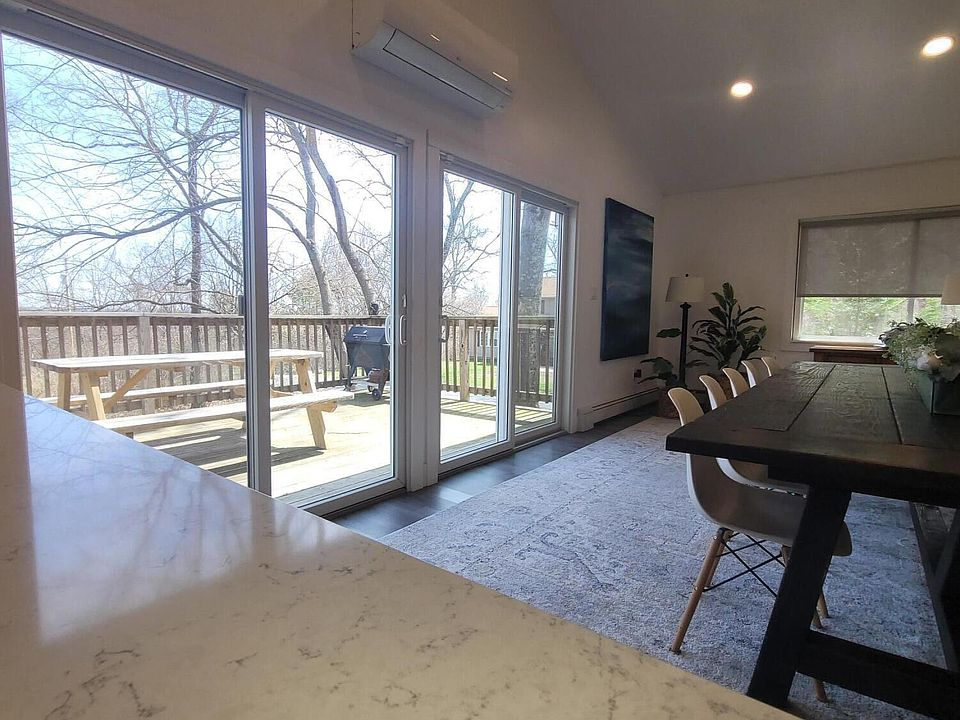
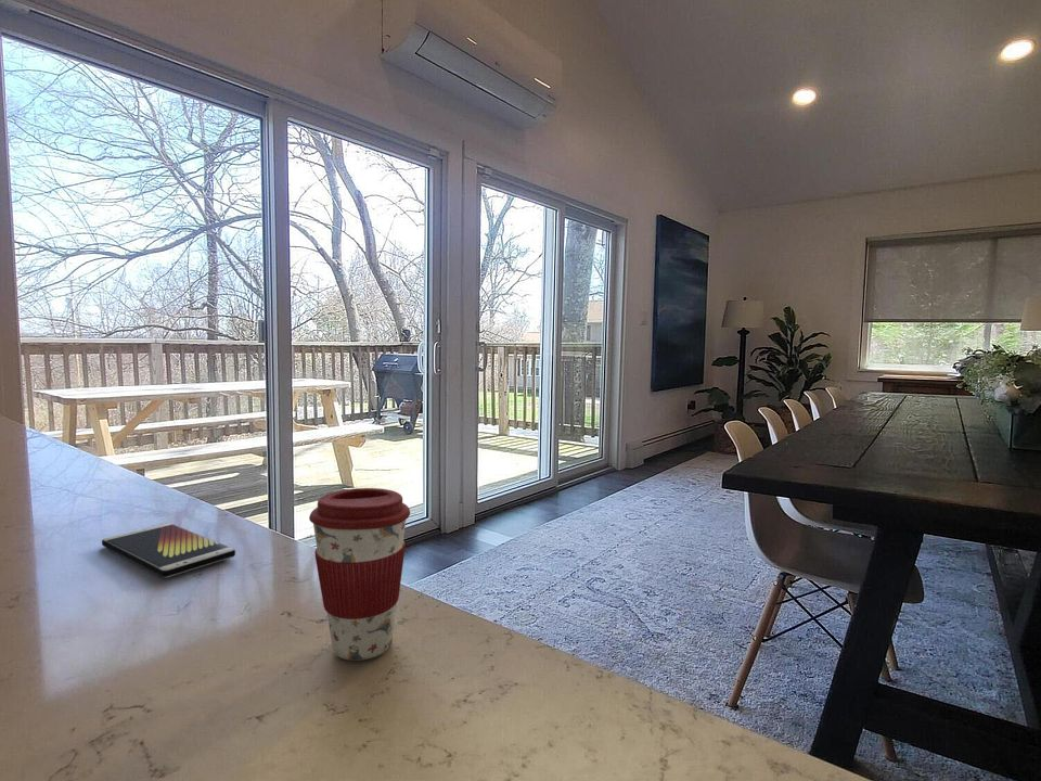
+ coffee cup [308,487,411,662]
+ smartphone [101,522,236,579]
